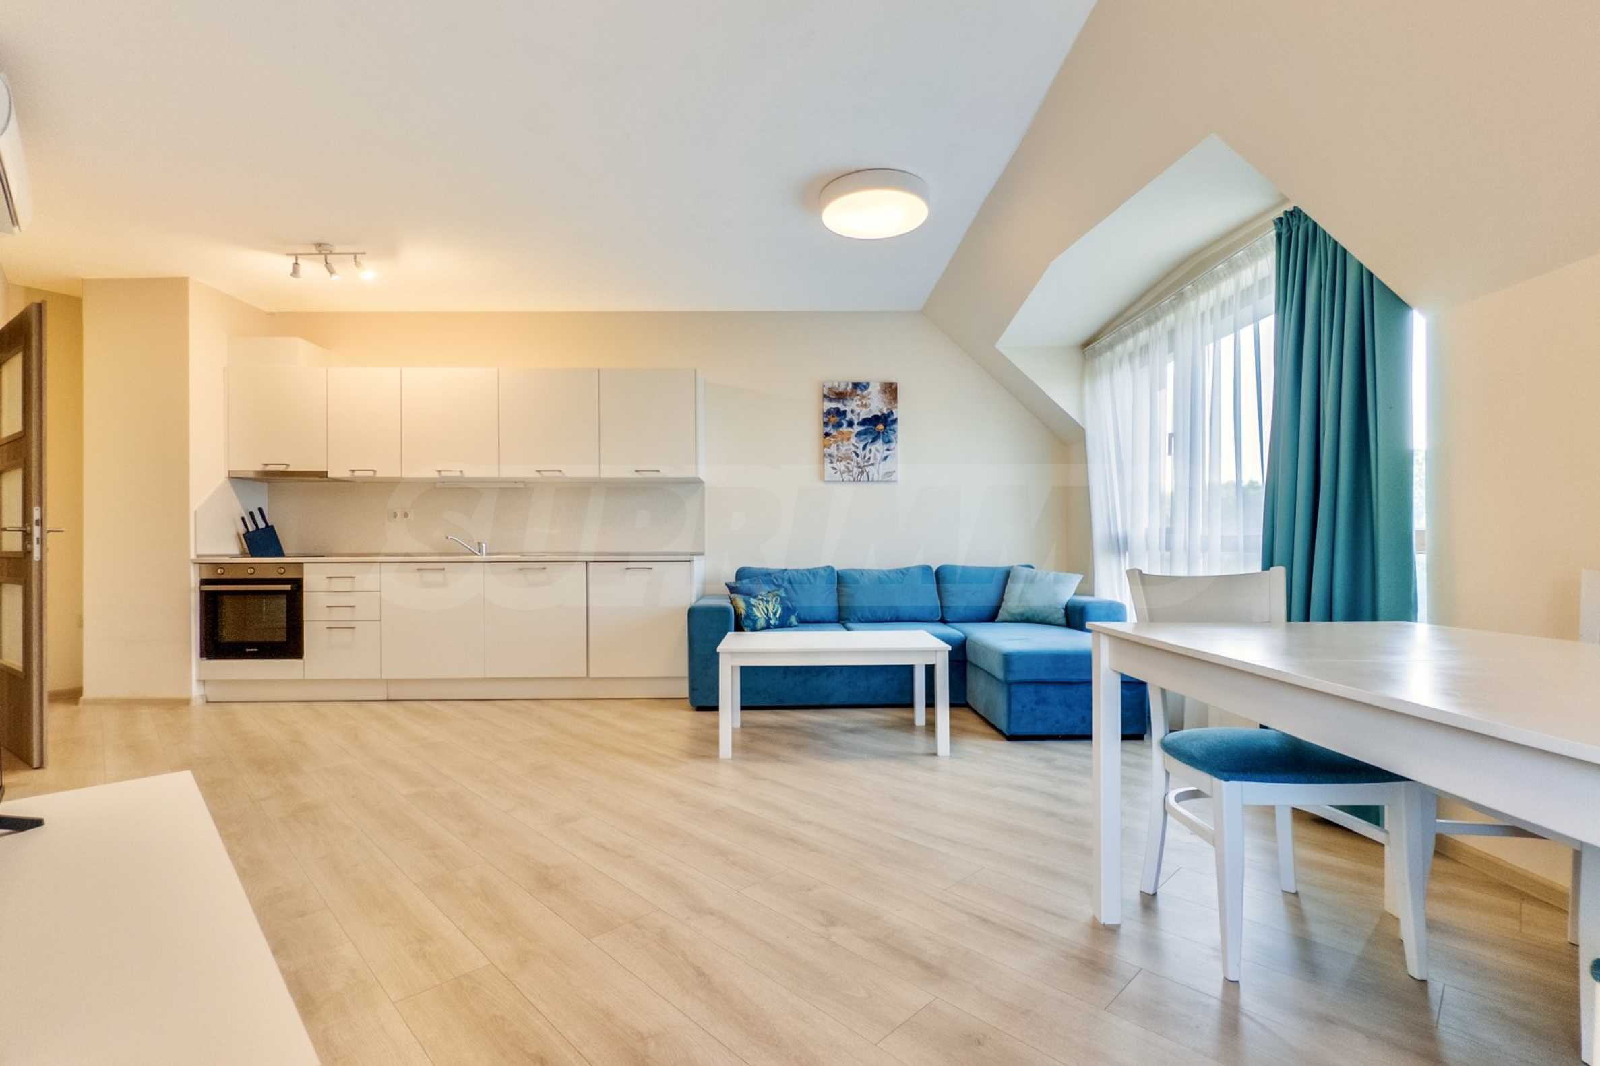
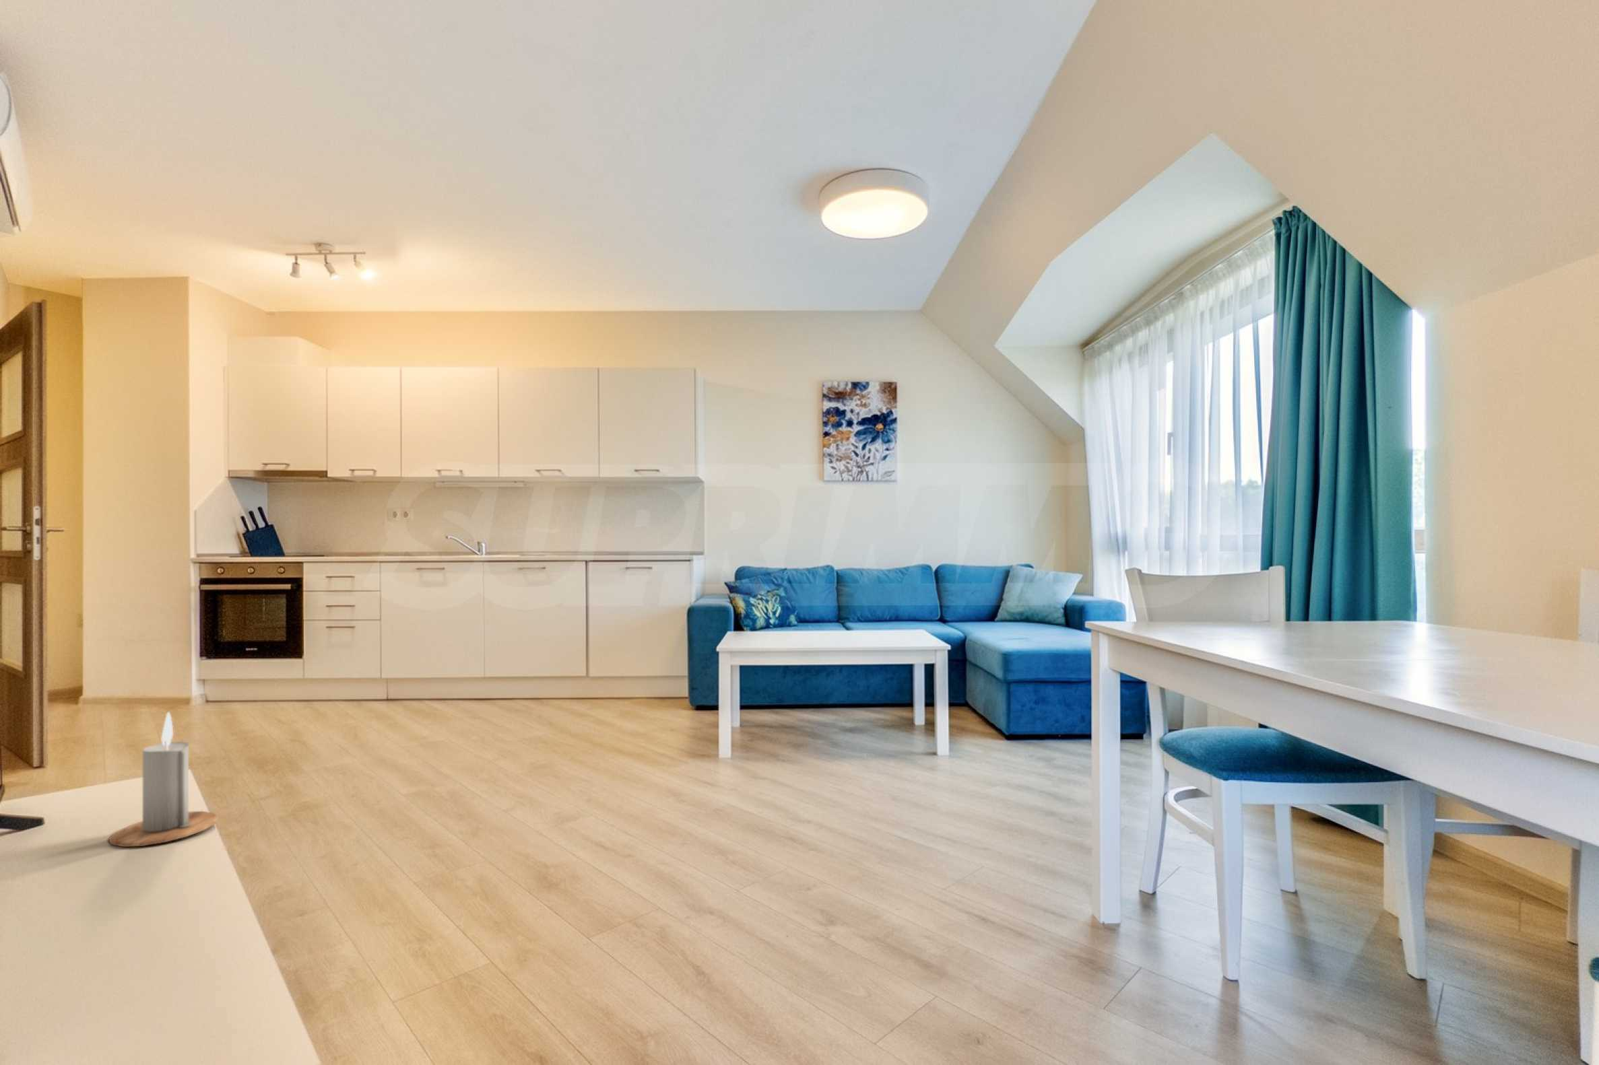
+ candle [108,712,220,847]
